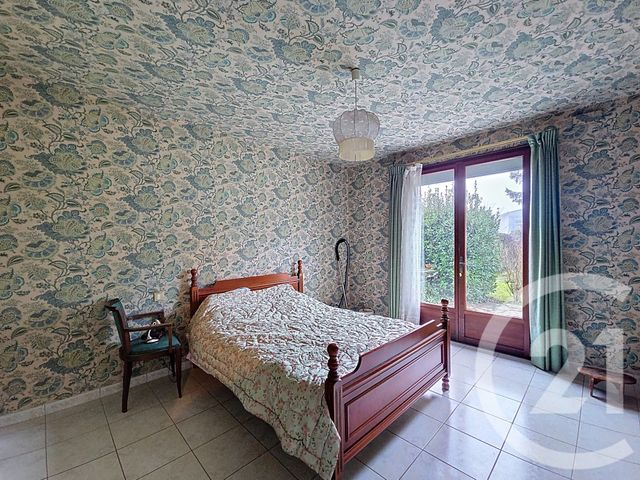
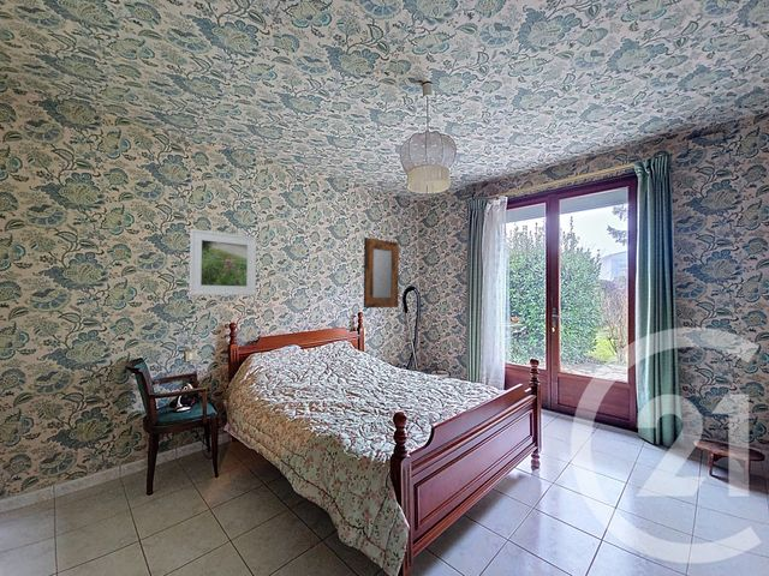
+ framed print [187,228,258,296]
+ home mirror [363,236,400,310]
